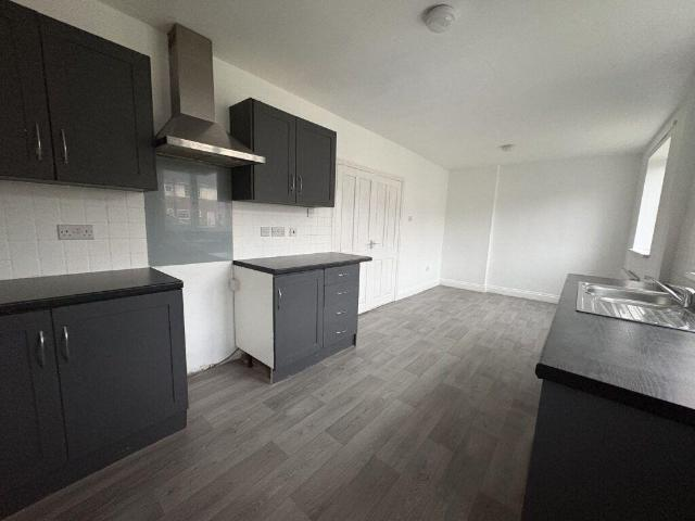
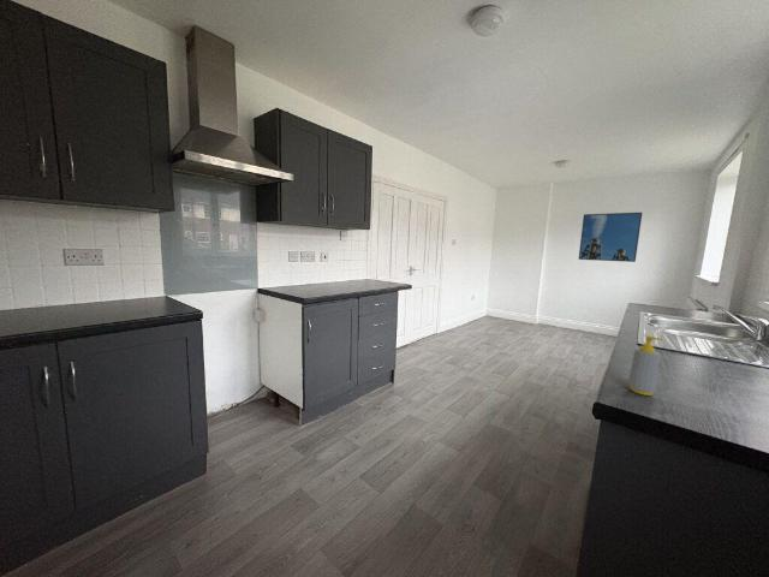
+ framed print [578,212,643,263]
+ soap bottle [627,333,664,397]
